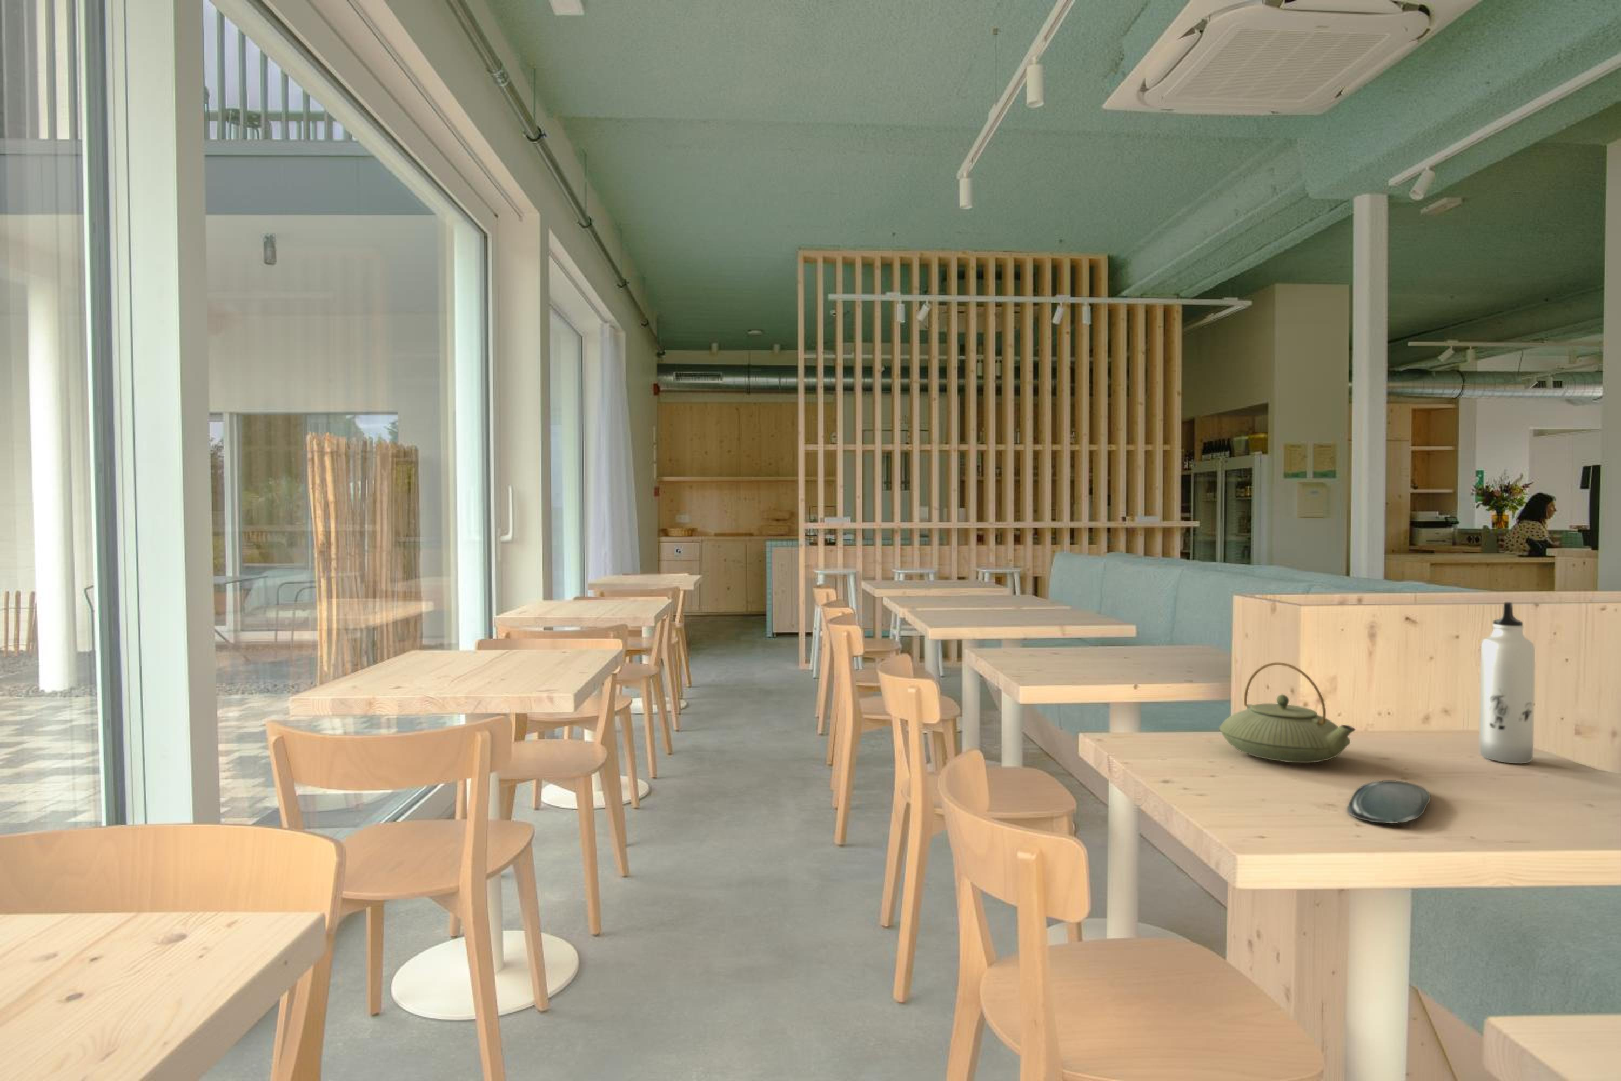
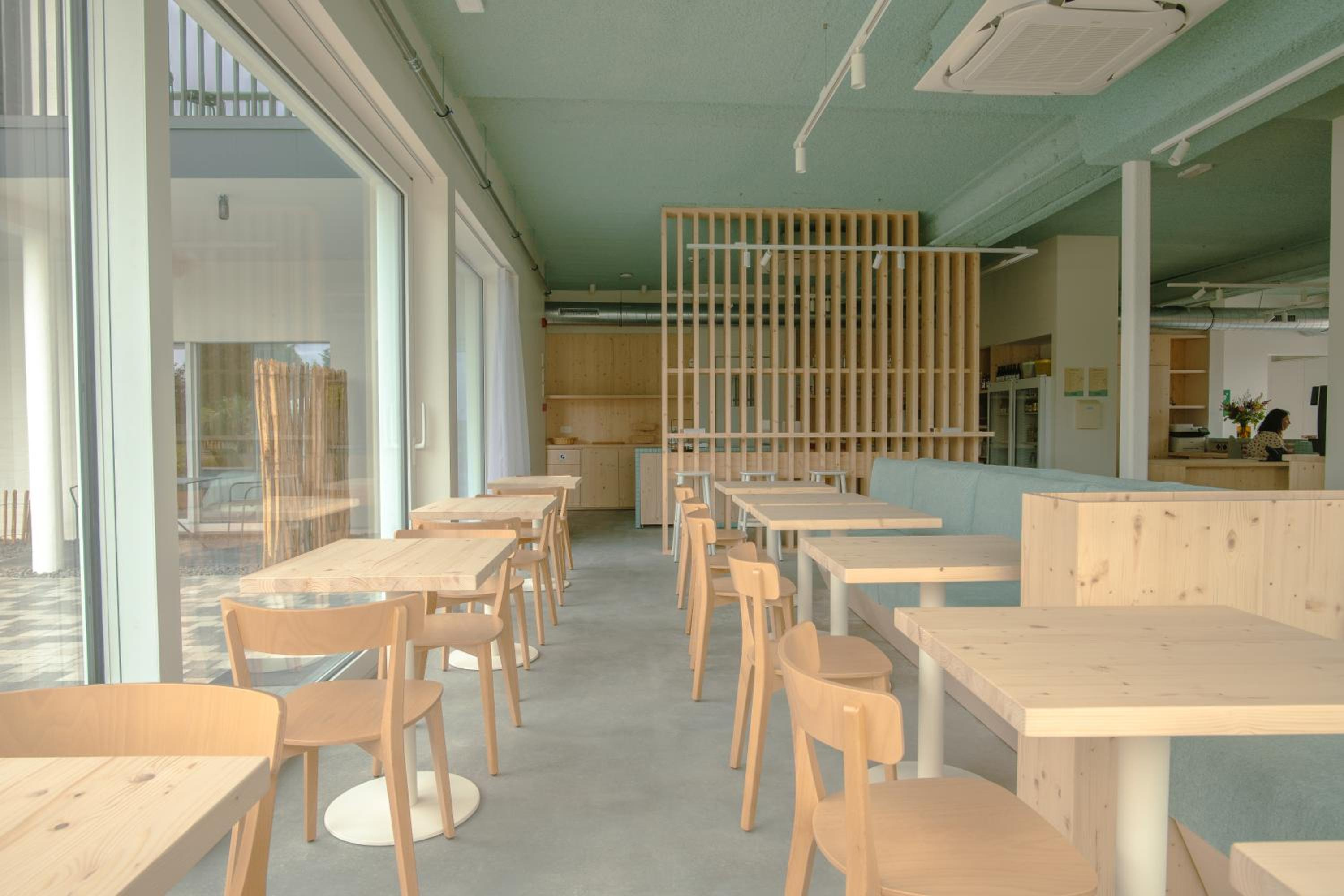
- oval tray [1346,779,1432,824]
- water bottle [1479,602,1535,764]
- teapot [1218,661,1356,764]
